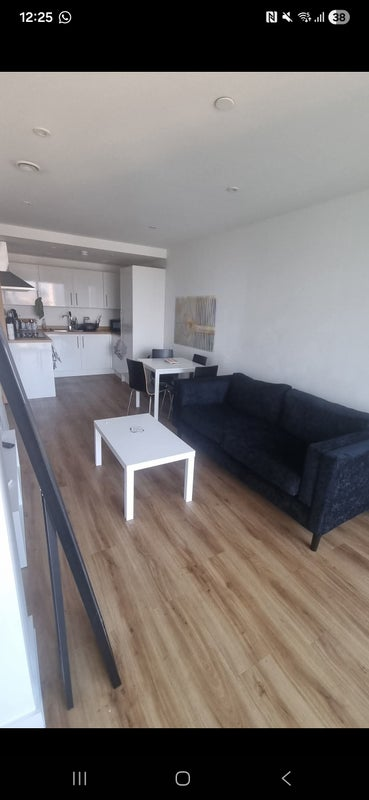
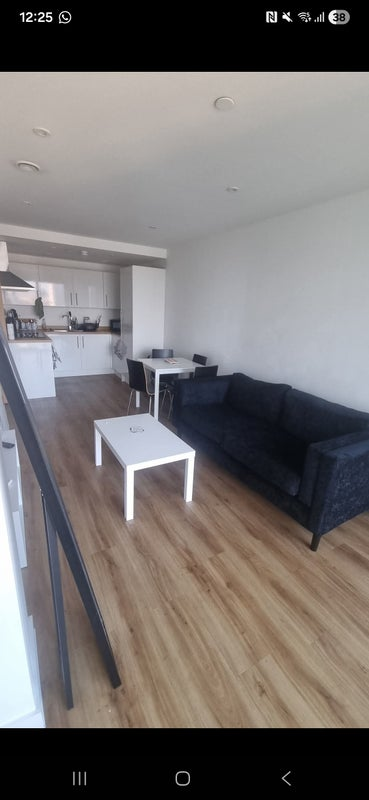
- wall art [173,294,219,353]
